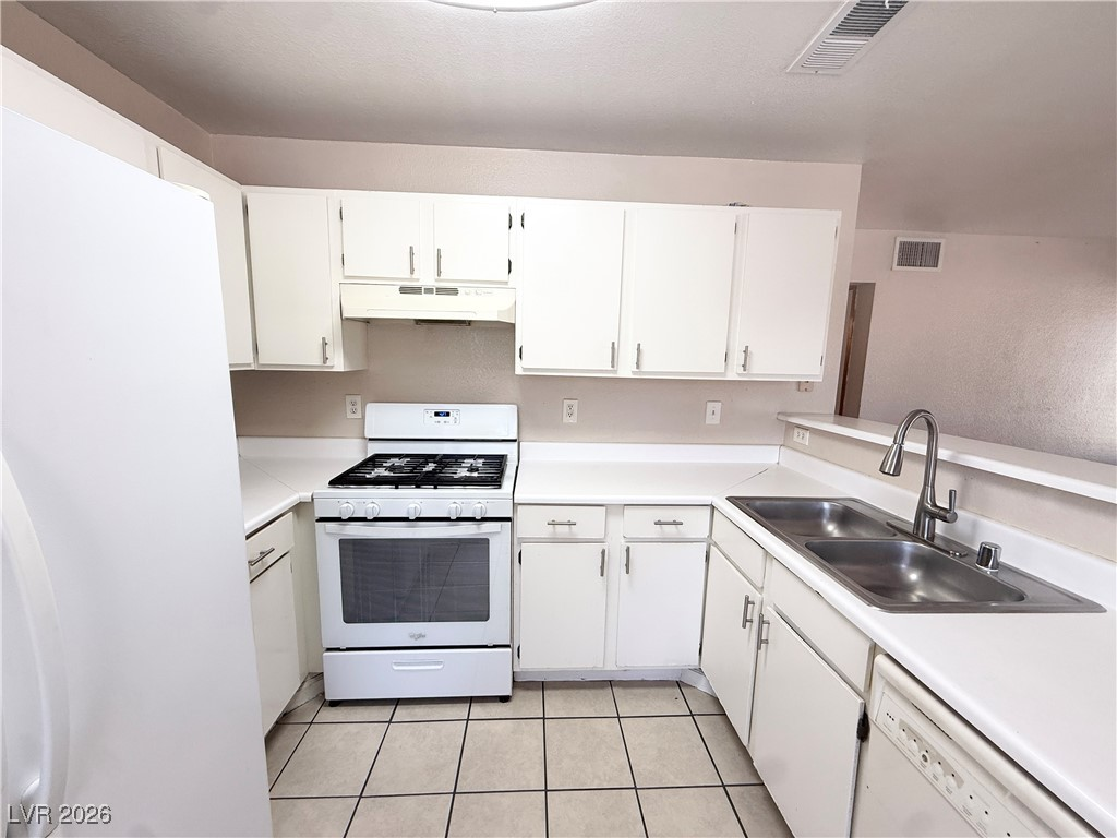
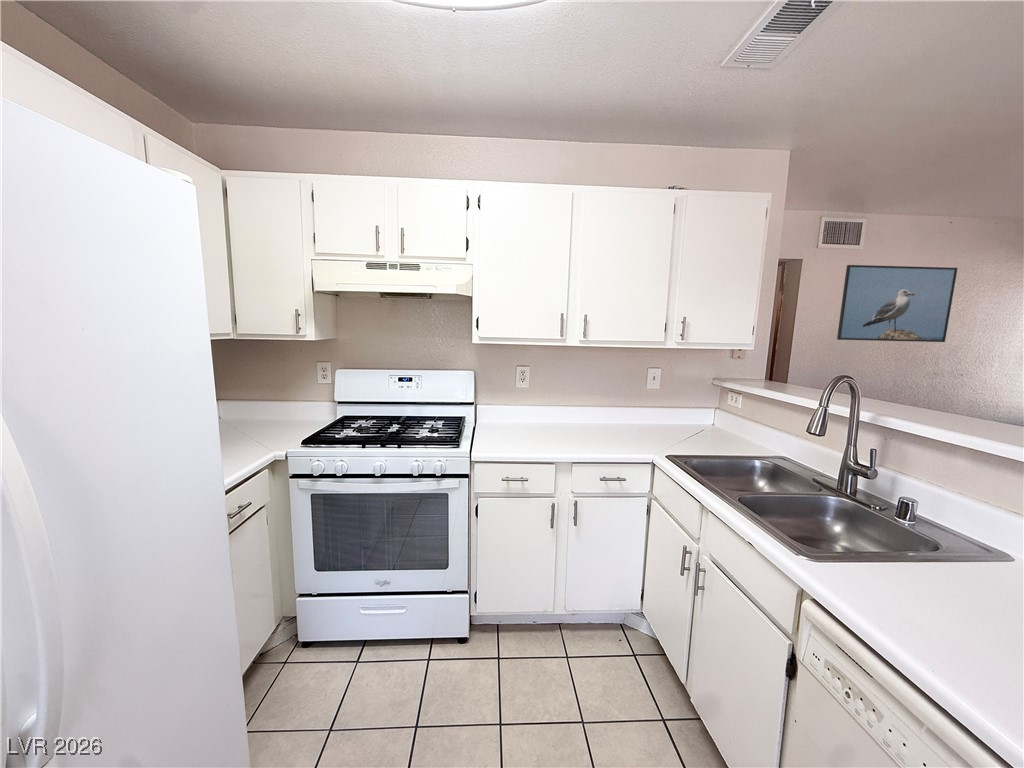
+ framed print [836,264,959,343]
